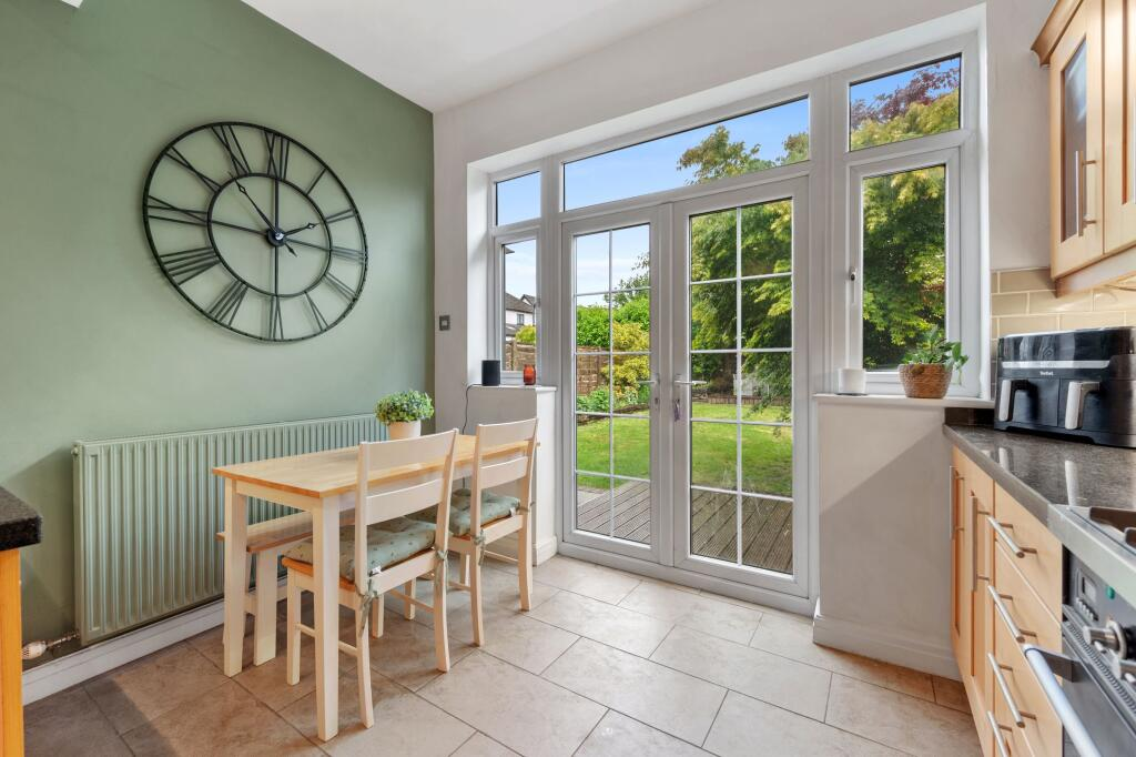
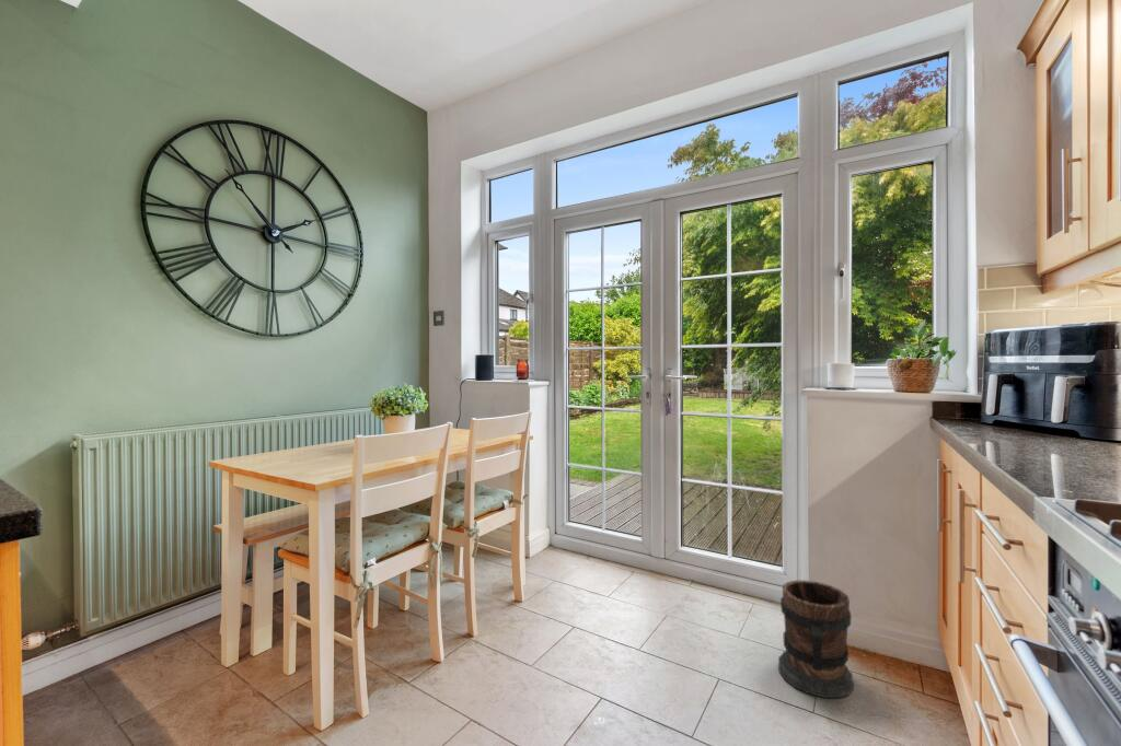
+ wooden barrel [777,580,855,699]
